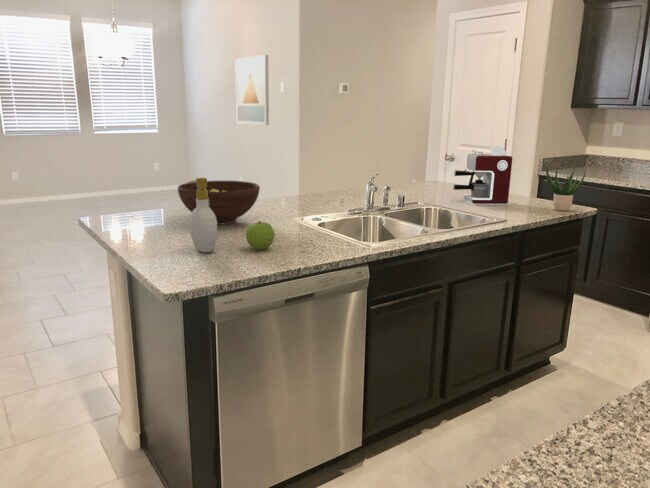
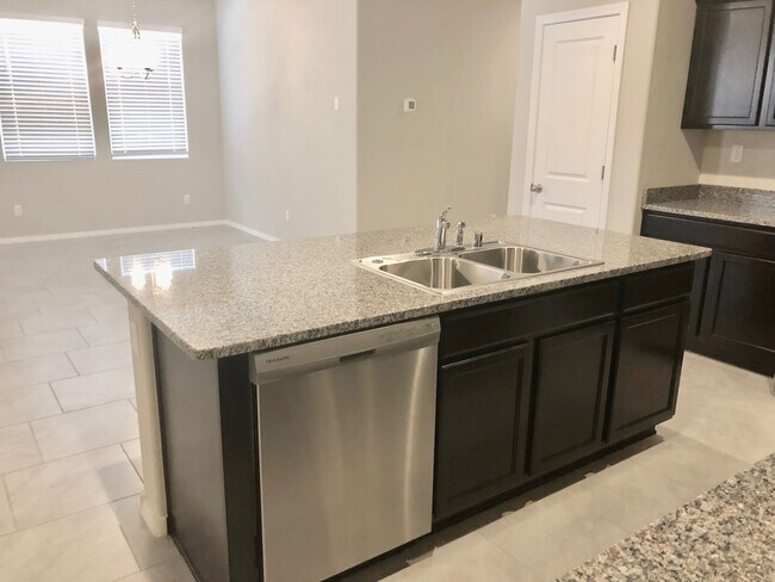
- soap bottle [187,177,218,254]
- wall art [234,54,270,126]
- fruit bowl [177,180,261,226]
- potted plant [545,161,587,212]
- apple [245,221,275,251]
- coffee maker [452,145,513,205]
